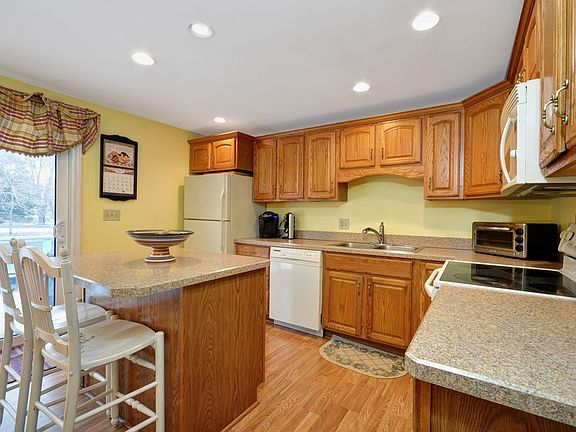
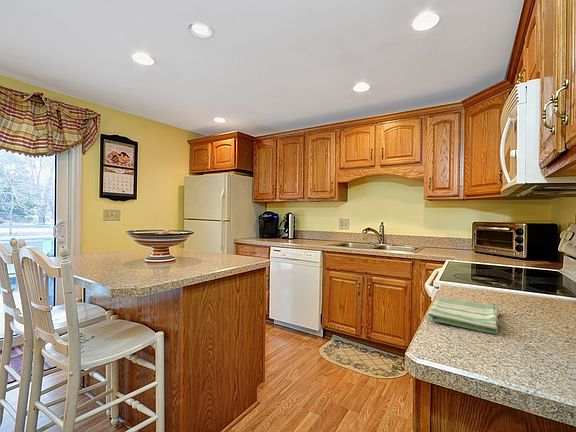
+ dish towel [426,297,500,335]
